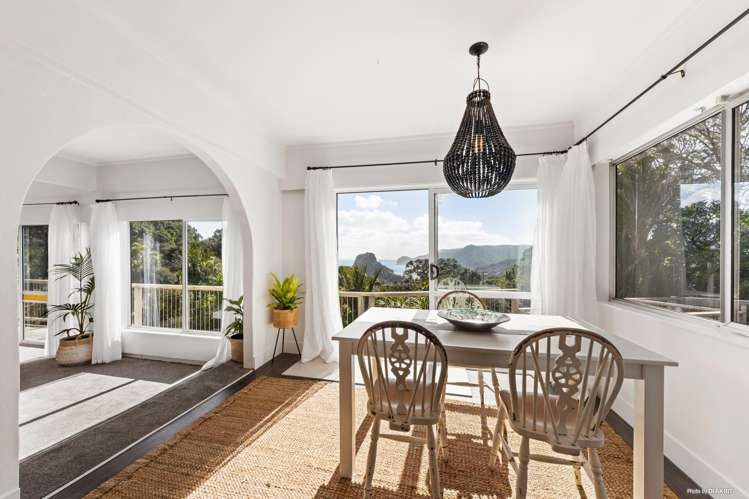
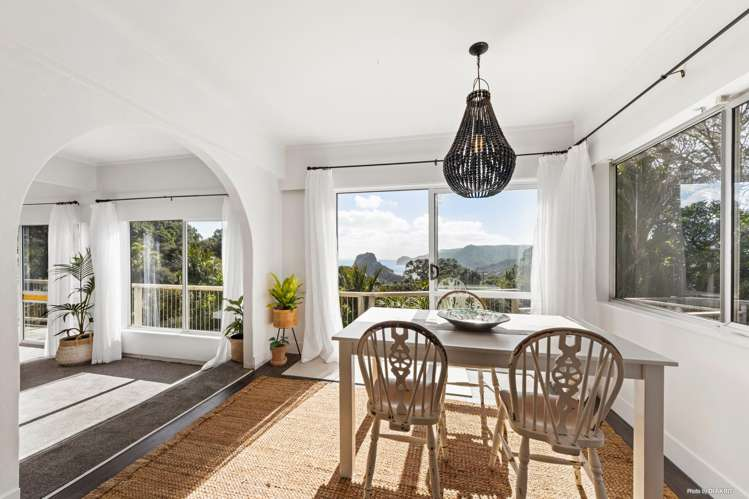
+ potted plant [267,335,290,367]
